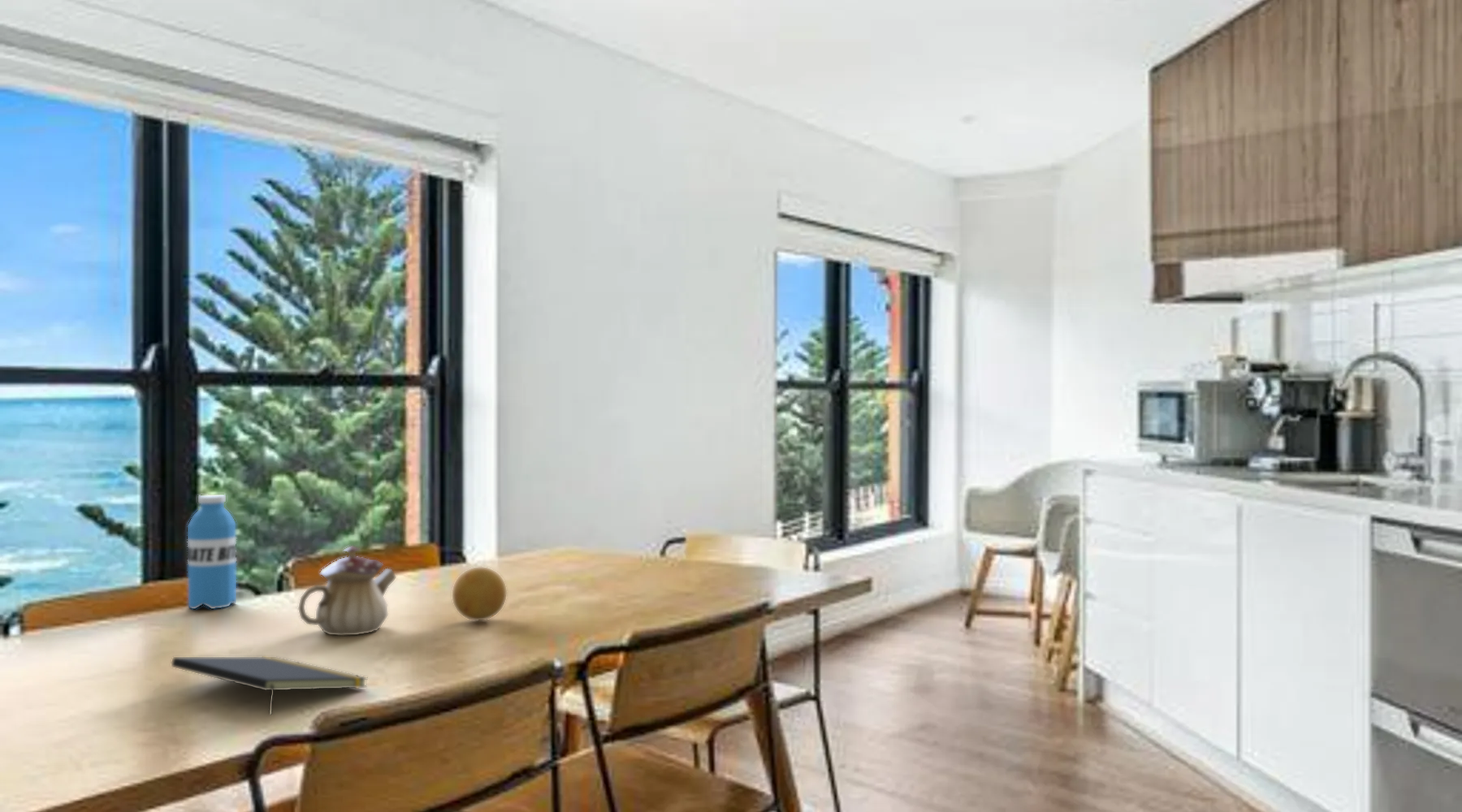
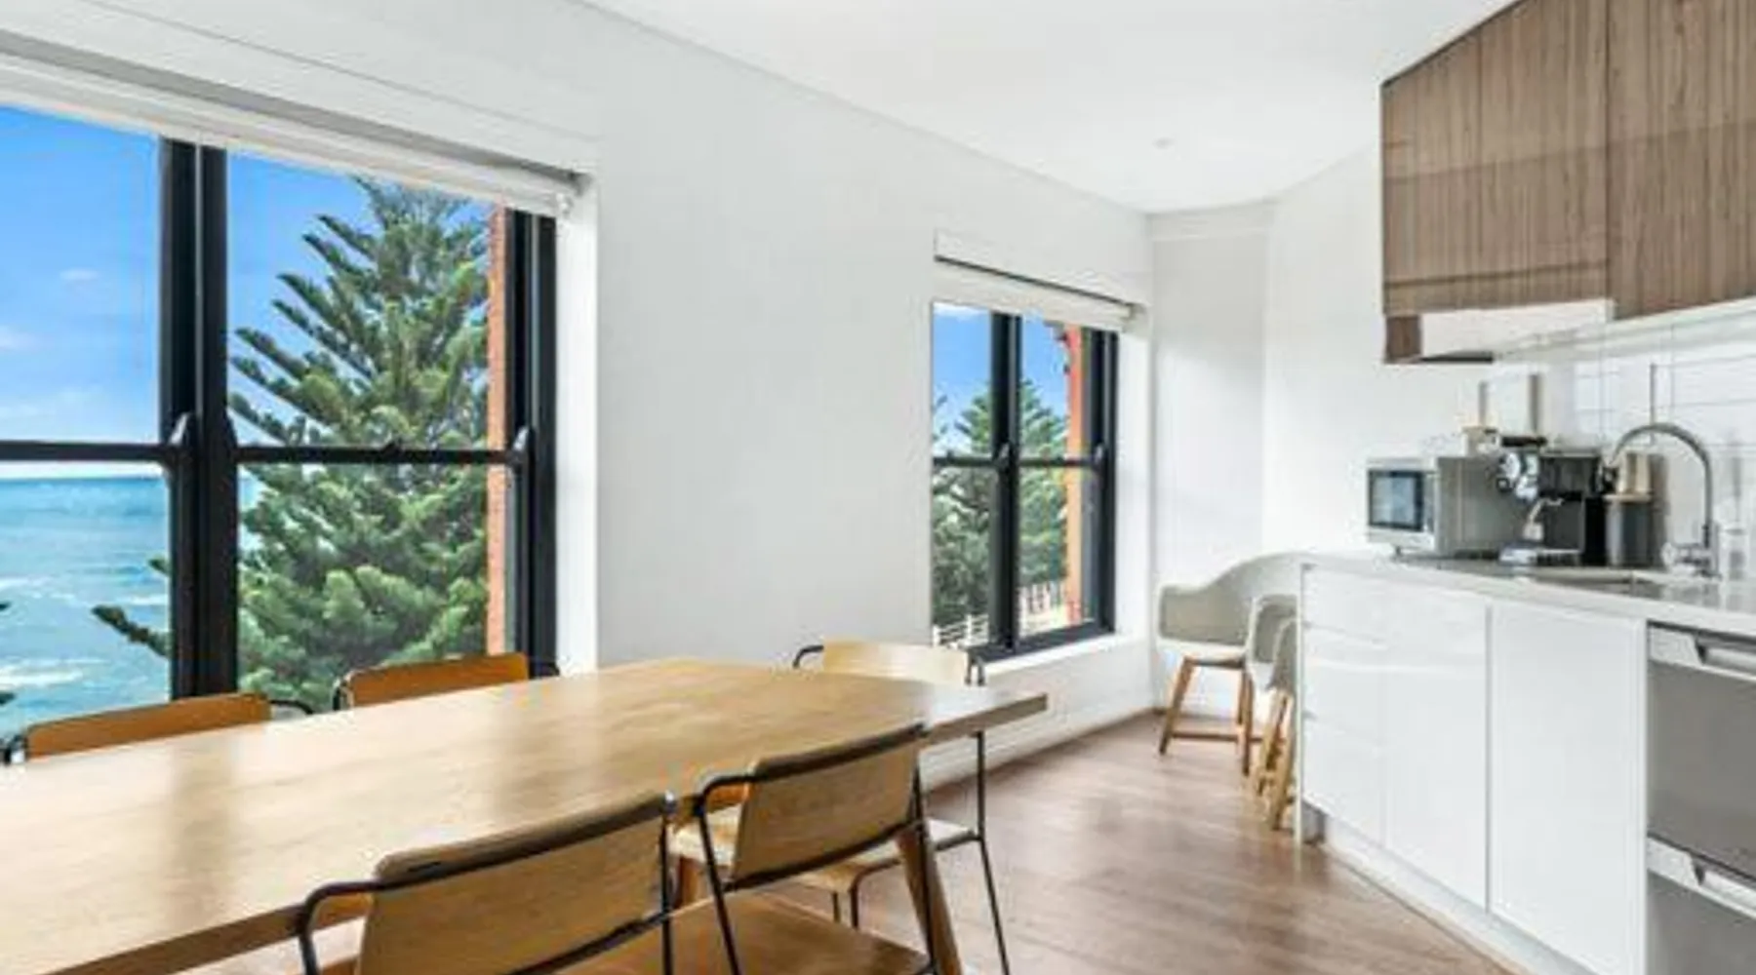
- notepad [171,656,369,715]
- water bottle [187,494,237,610]
- fruit [452,566,507,621]
- teapot [297,545,397,637]
